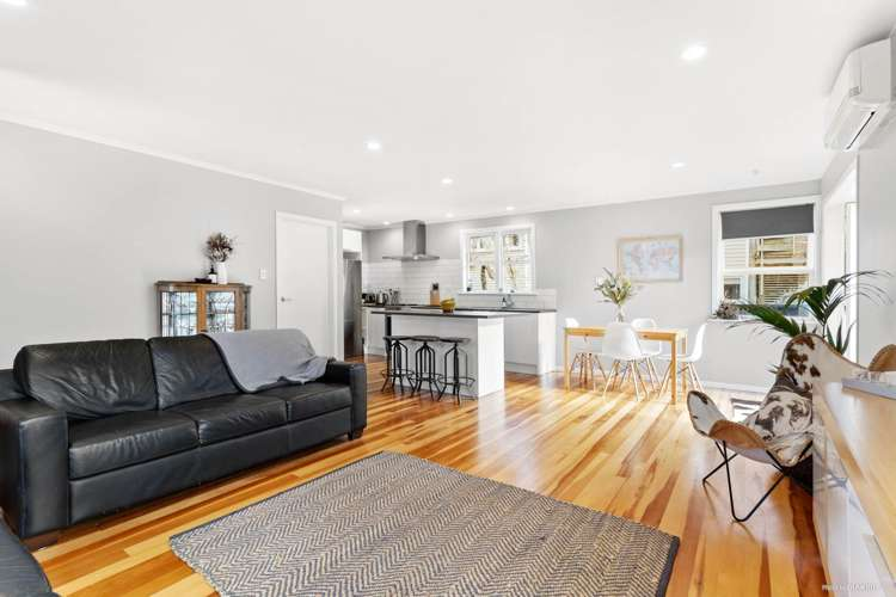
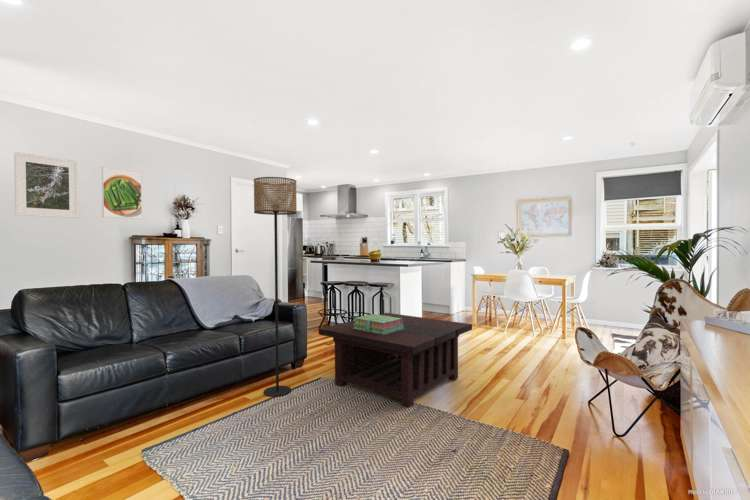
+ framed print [13,151,80,219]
+ coffee table [318,312,473,409]
+ floor lamp [253,176,298,398]
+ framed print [101,166,143,220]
+ stack of books [353,313,404,335]
